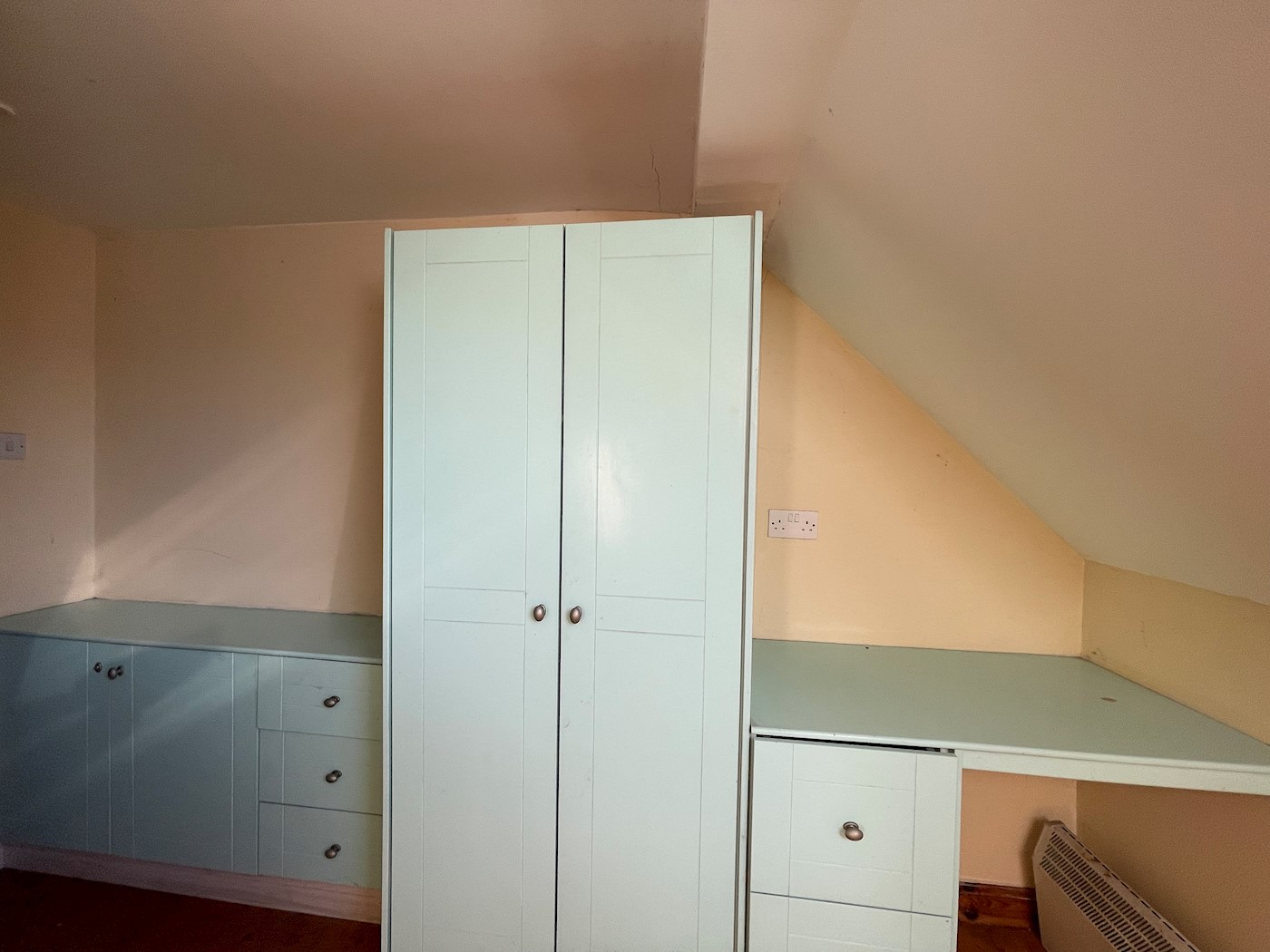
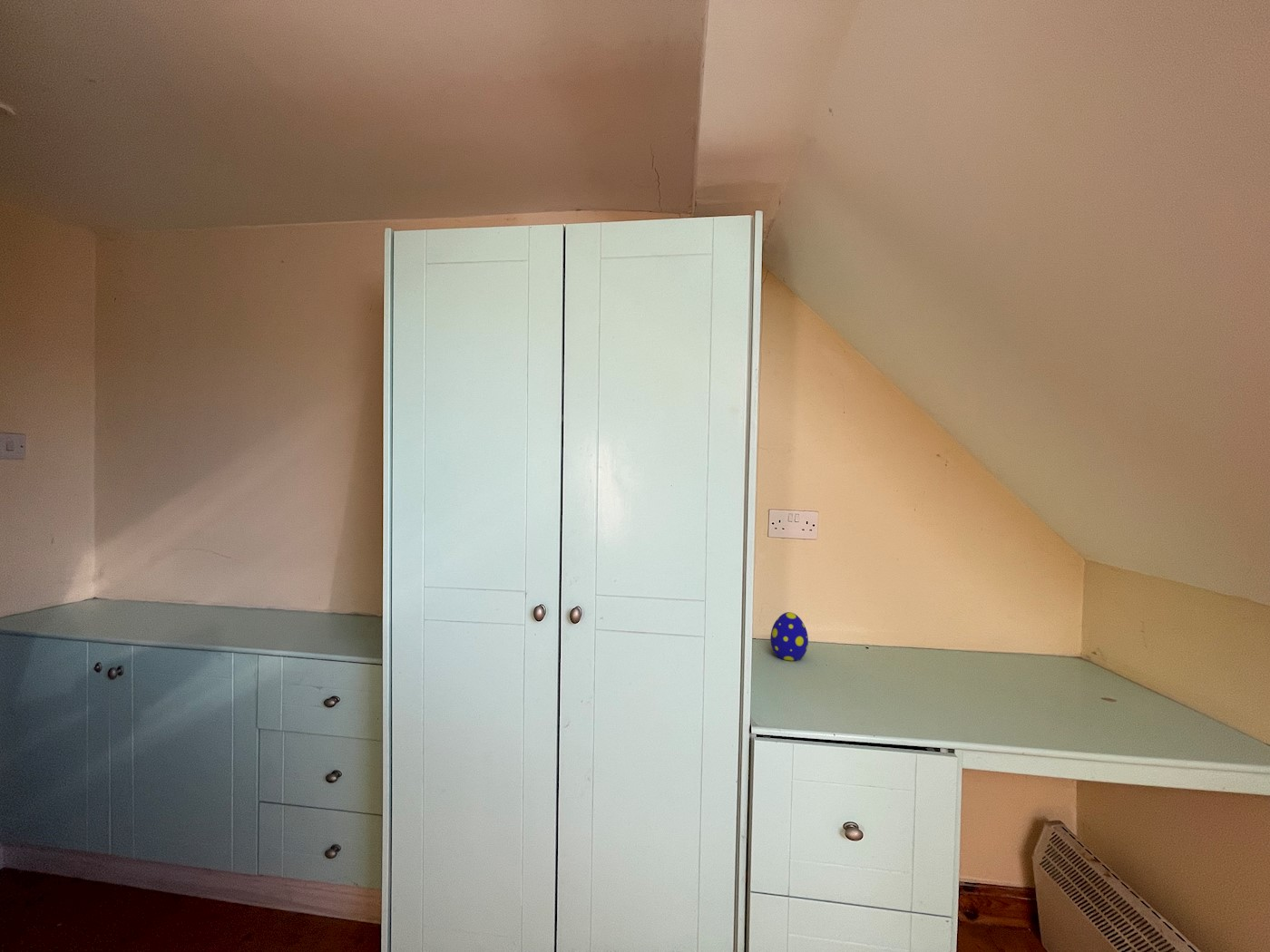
+ decorative egg [769,611,809,662]
